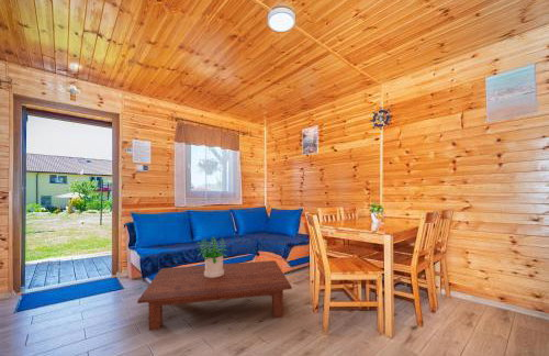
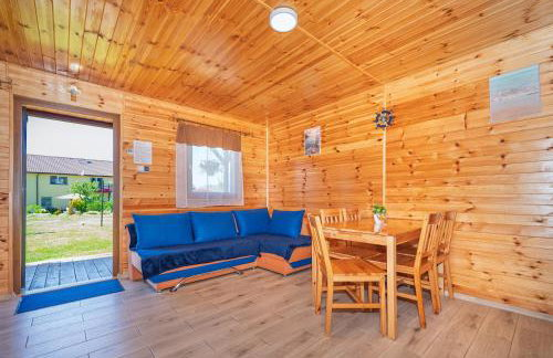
- potted plant [197,235,228,278]
- coffee table [136,259,293,331]
